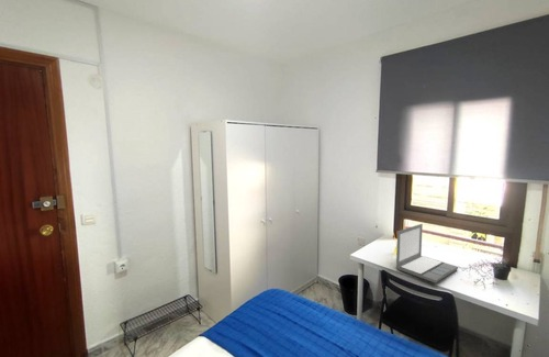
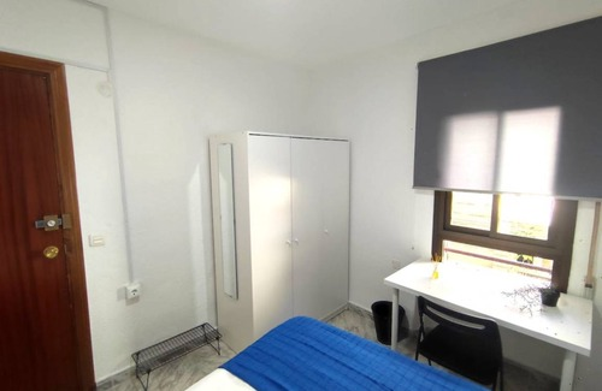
- laptop [395,223,459,285]
